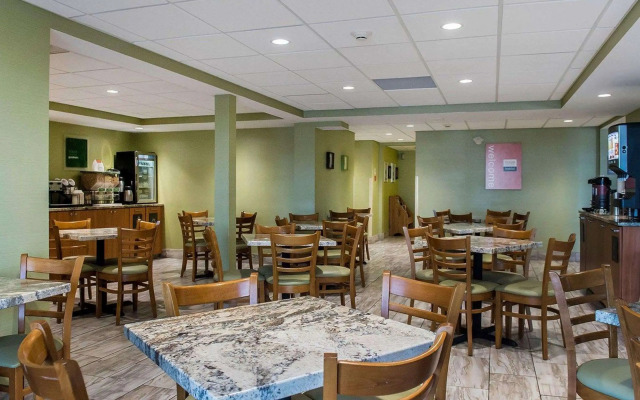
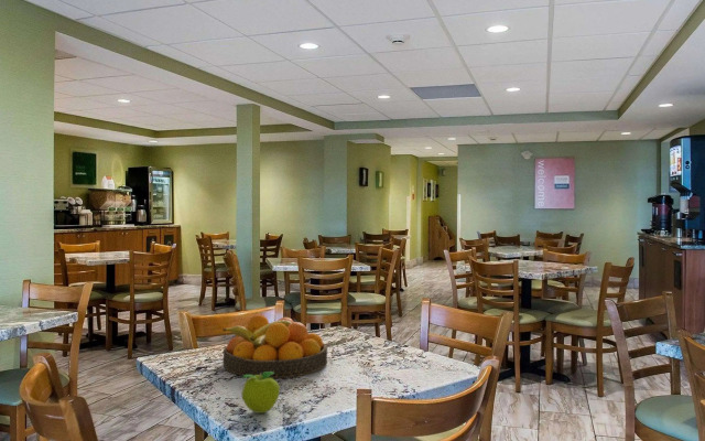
+ fruit [241,372,281,415]
+ fruit bowl [221,314,328,379]
